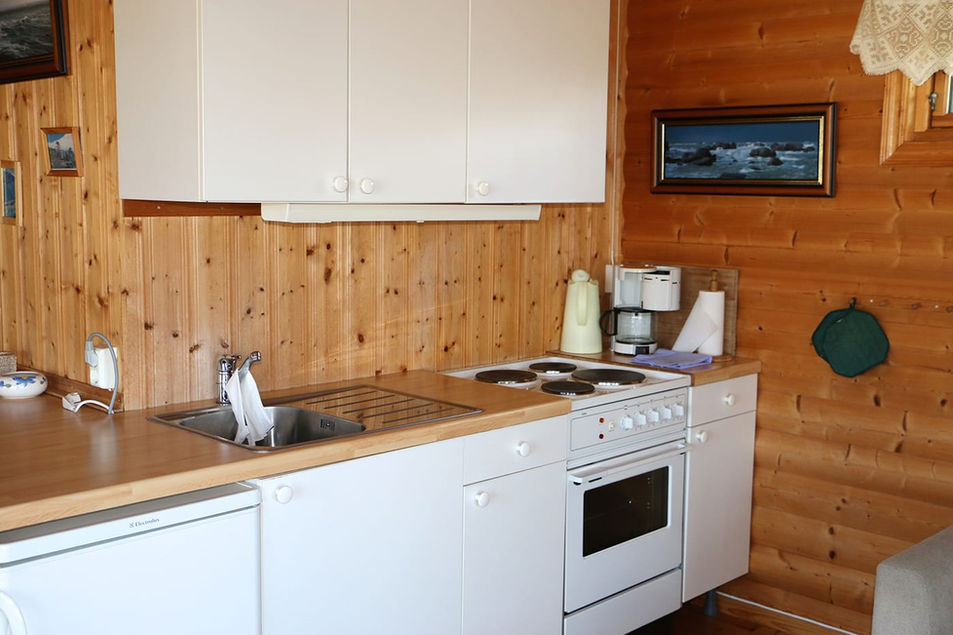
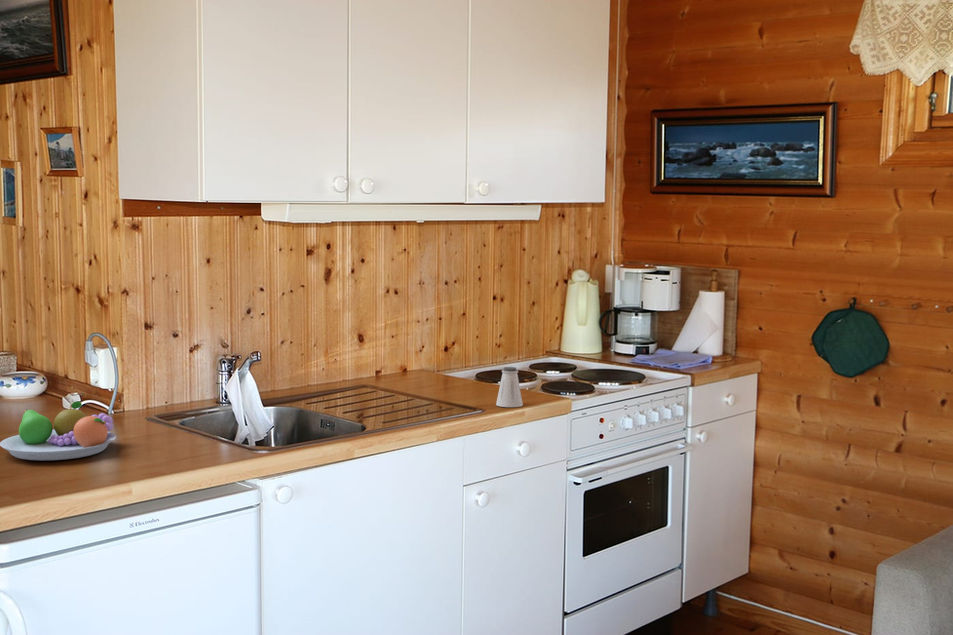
+ saltshaker [495,366,524,408]
+ fruit bowl [0,400,117,461]
